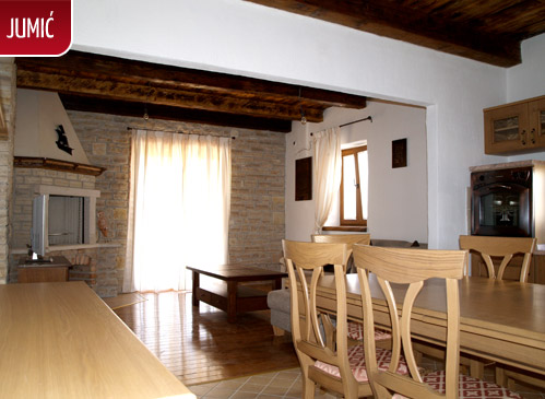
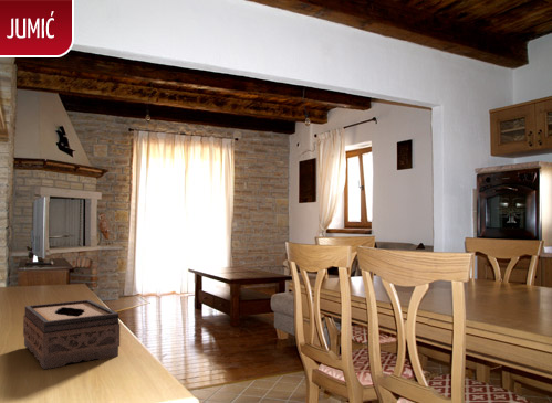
+ tissue box [22,299,121,370]
